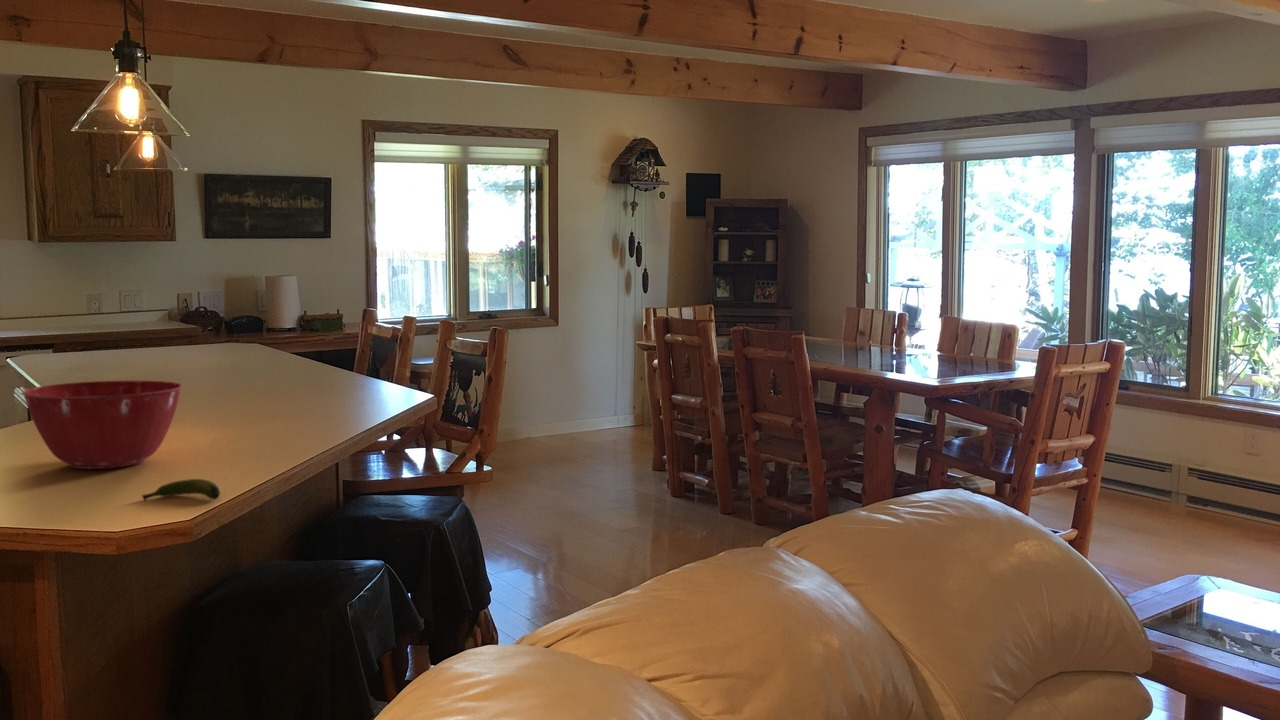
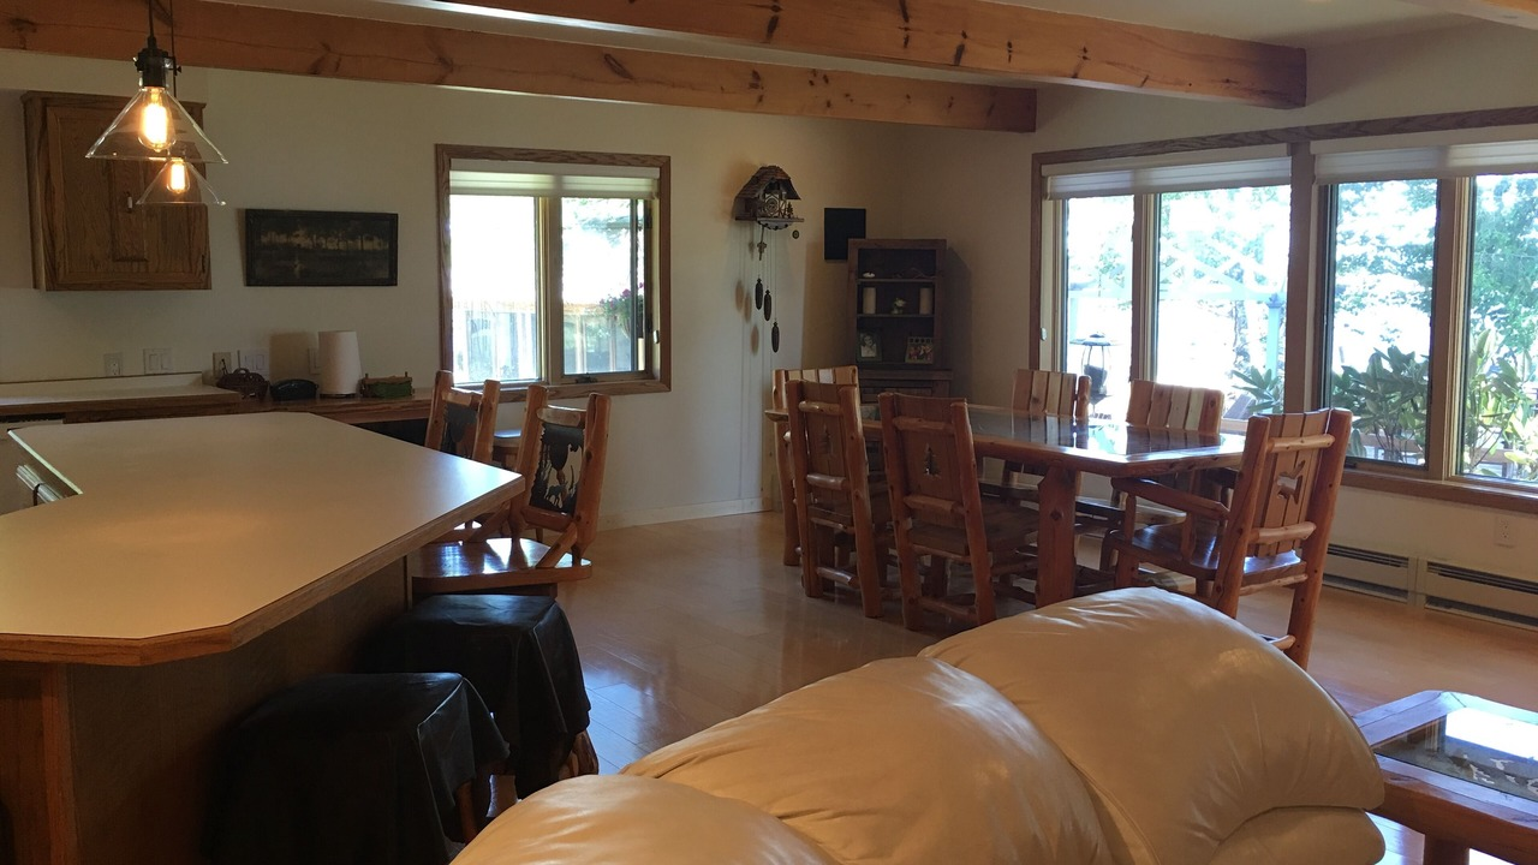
- mixing bowl [21,380,184,470]
- banana [140,478,221,502]
